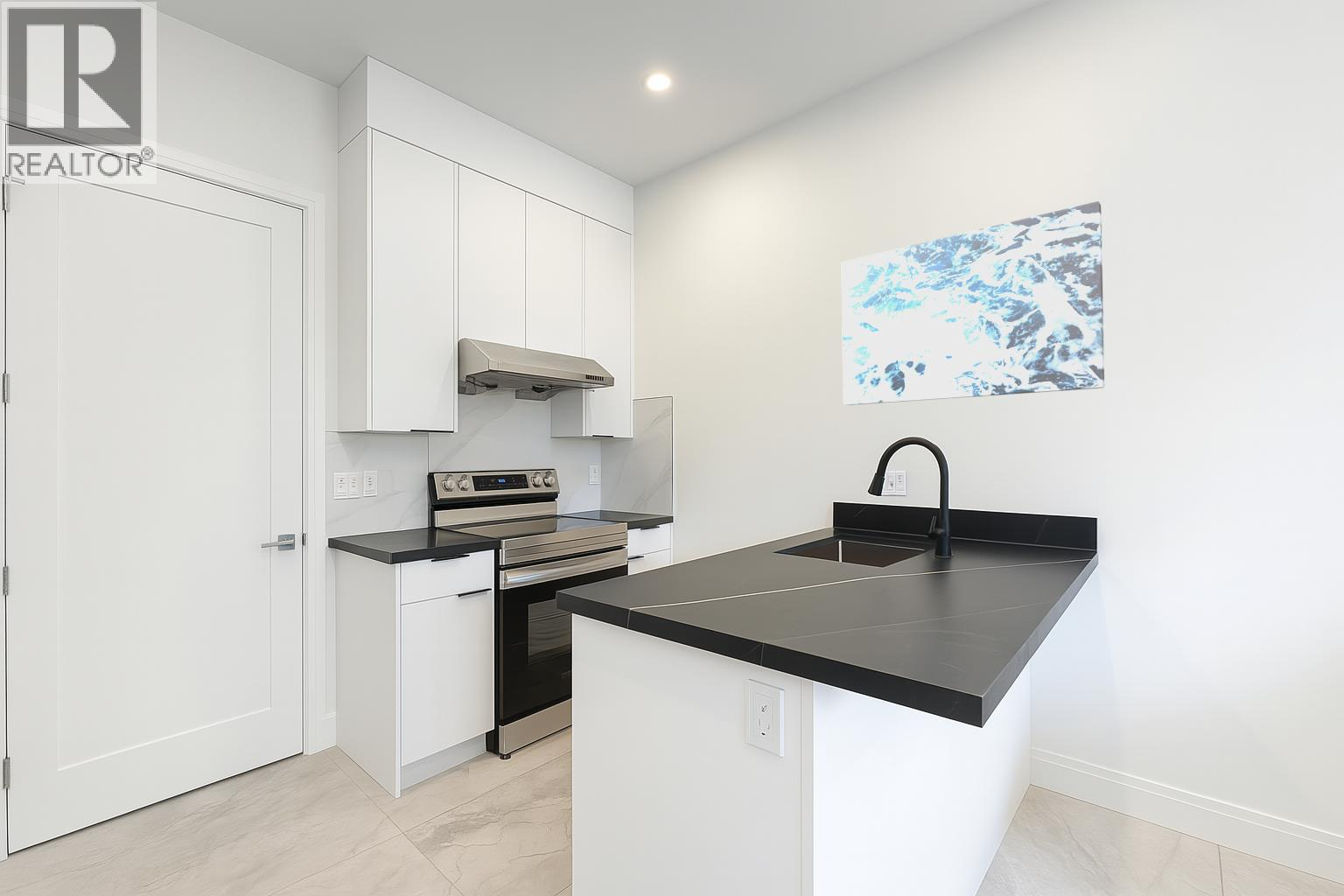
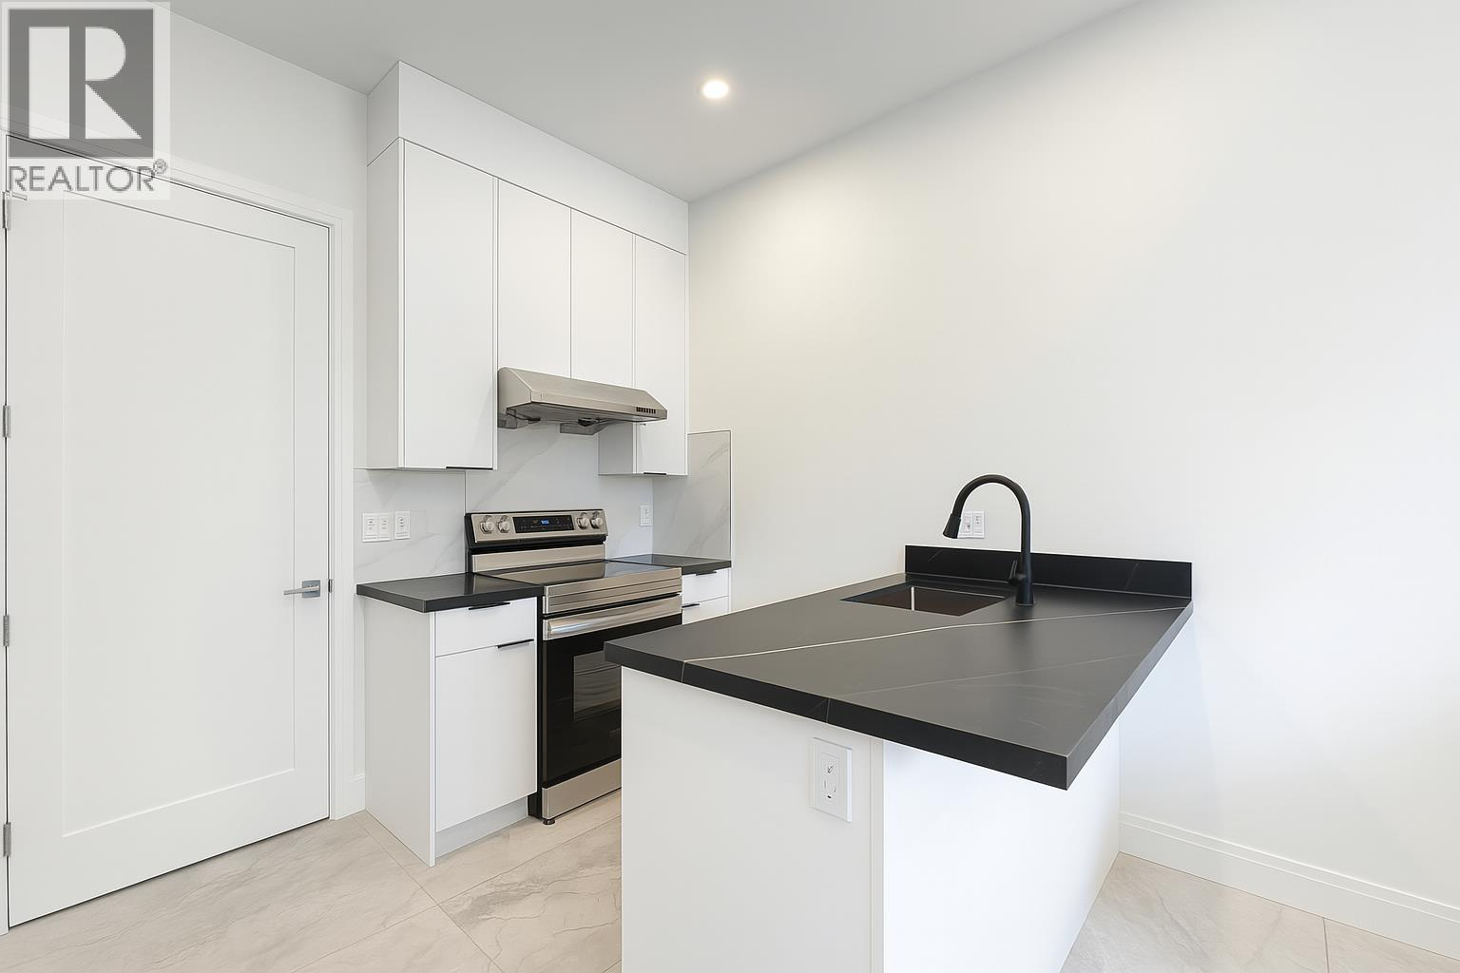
- wall art [841,200,1105,406]
